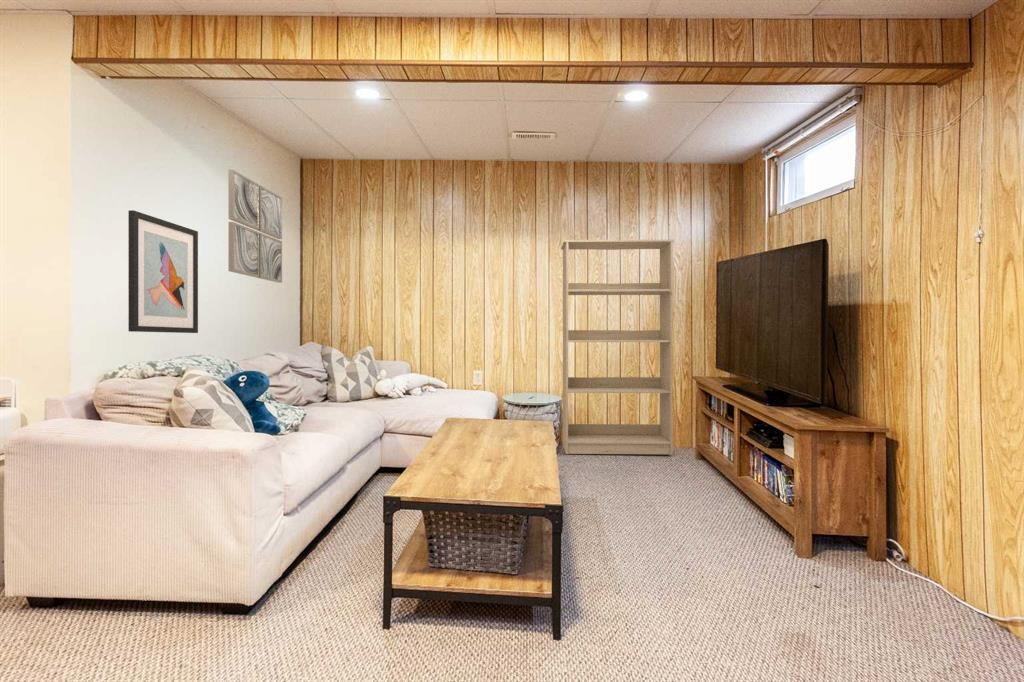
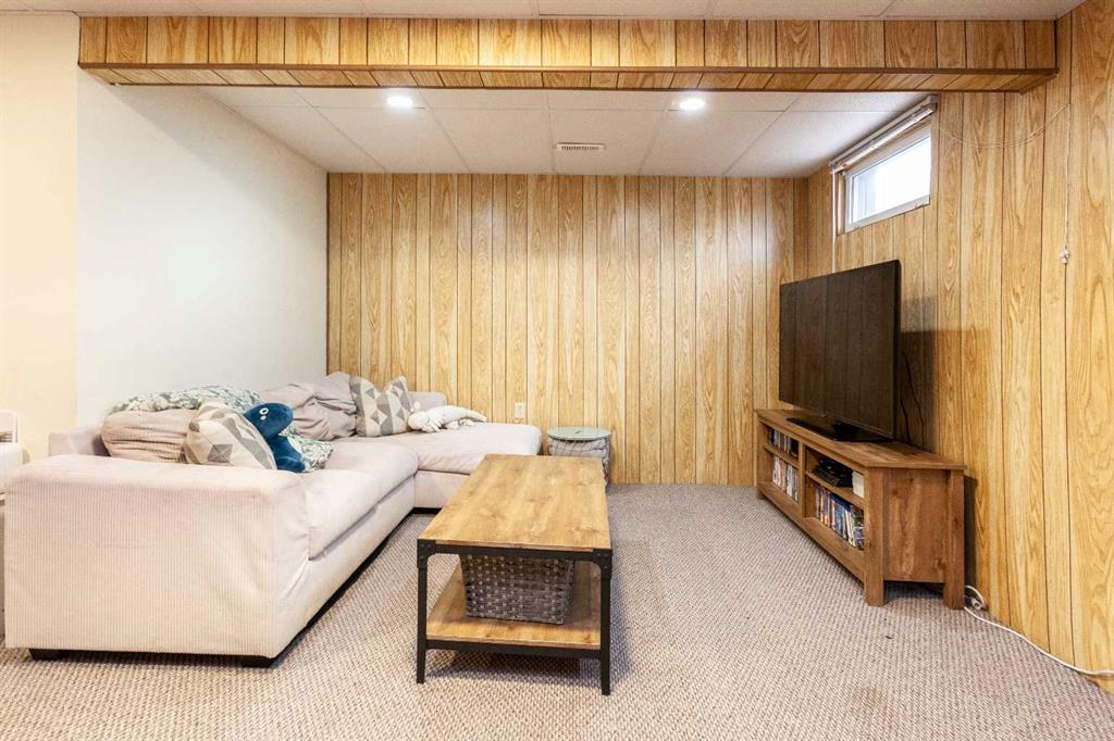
- wall art [228,169,283,284]
- wall art [127,209,199,334]
- bookcase [560,238,675,456]
